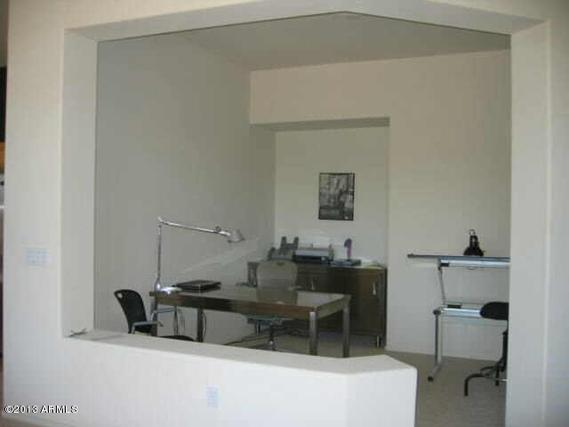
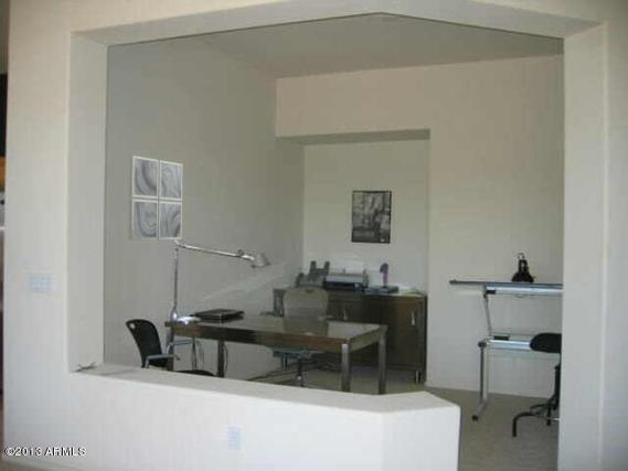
+ wall art [128,154,183,242]
